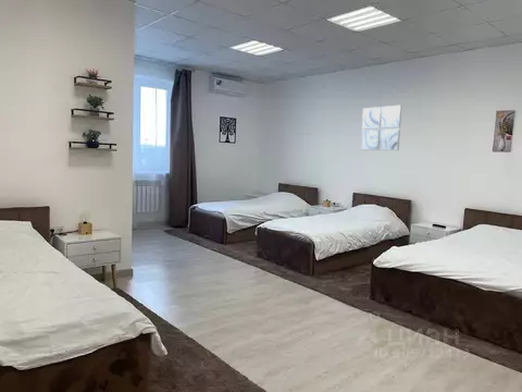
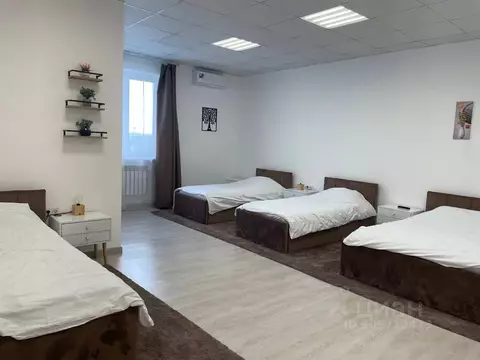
- wall art [360,105,402,151]
